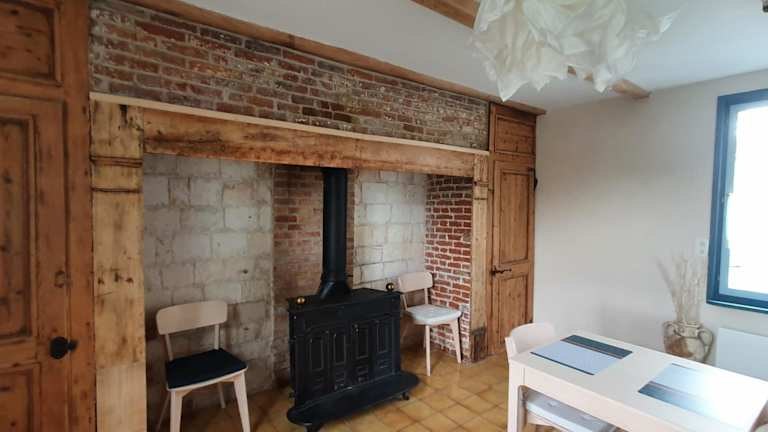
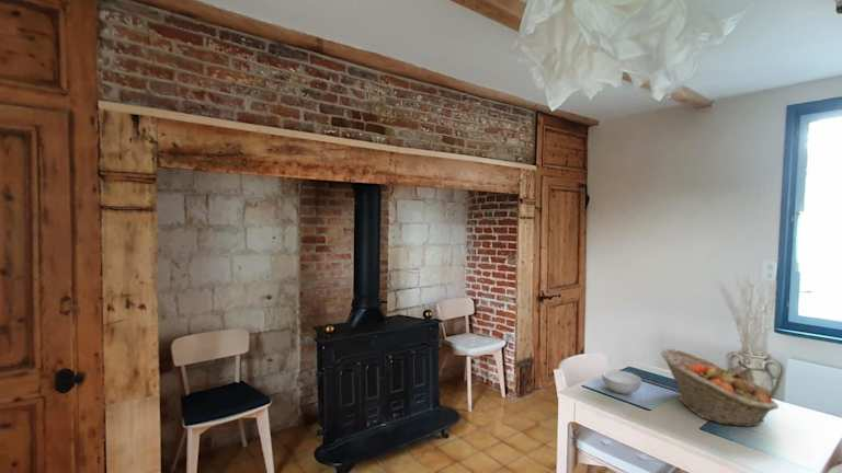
+ cereal bowl [602,369,642,395]
+ fruit basket [660,348,780,427]
